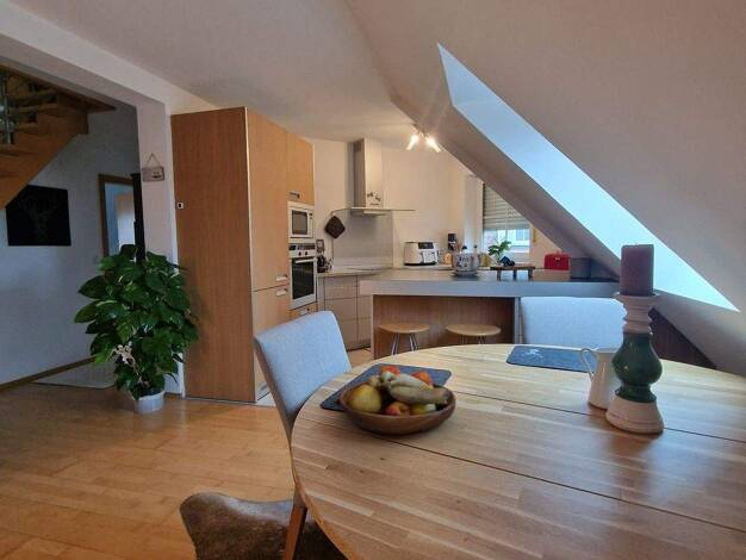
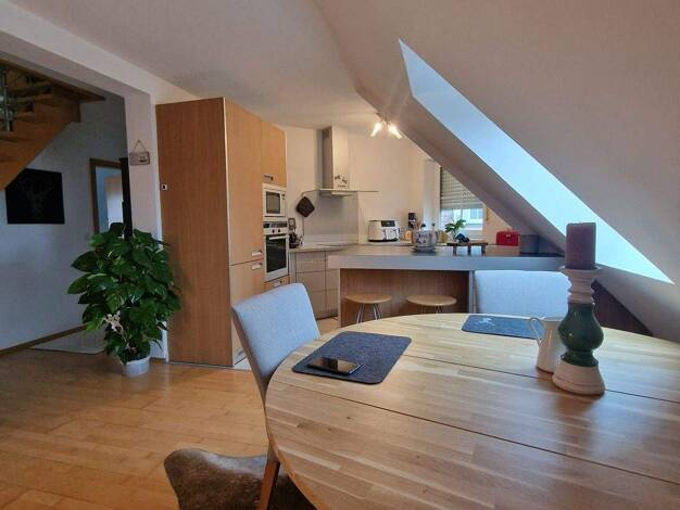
- fruit bowl [338,365,458,436]
